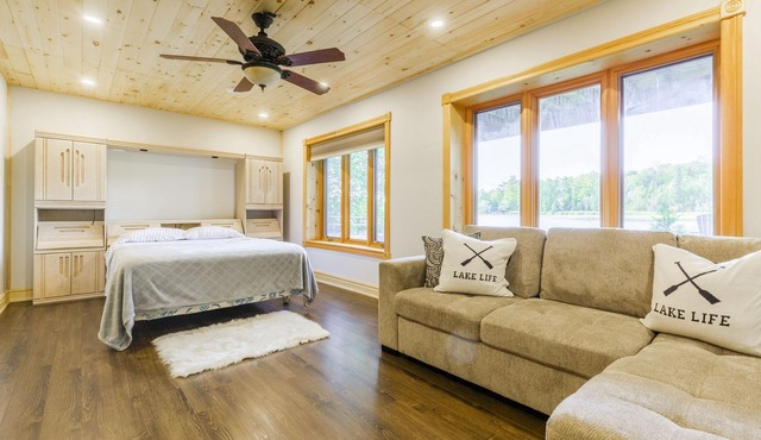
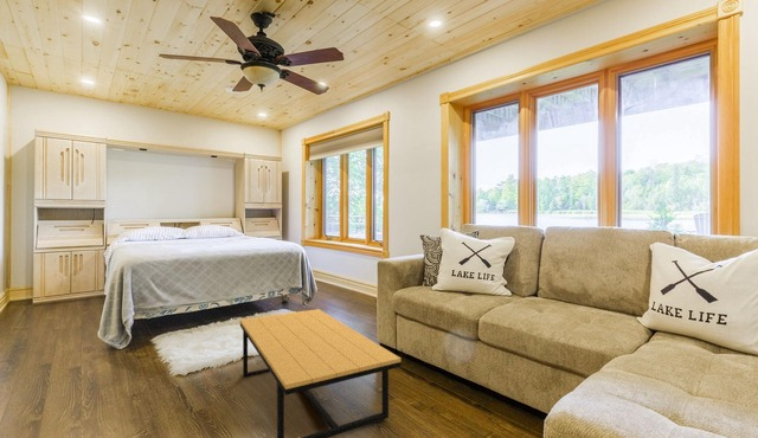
+ coffee table [239,308,402,438]
